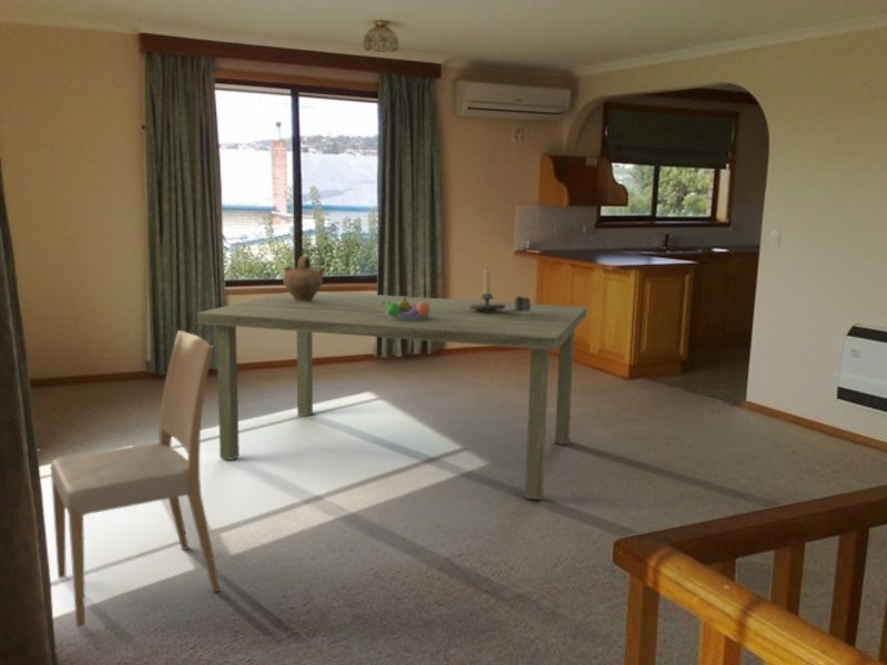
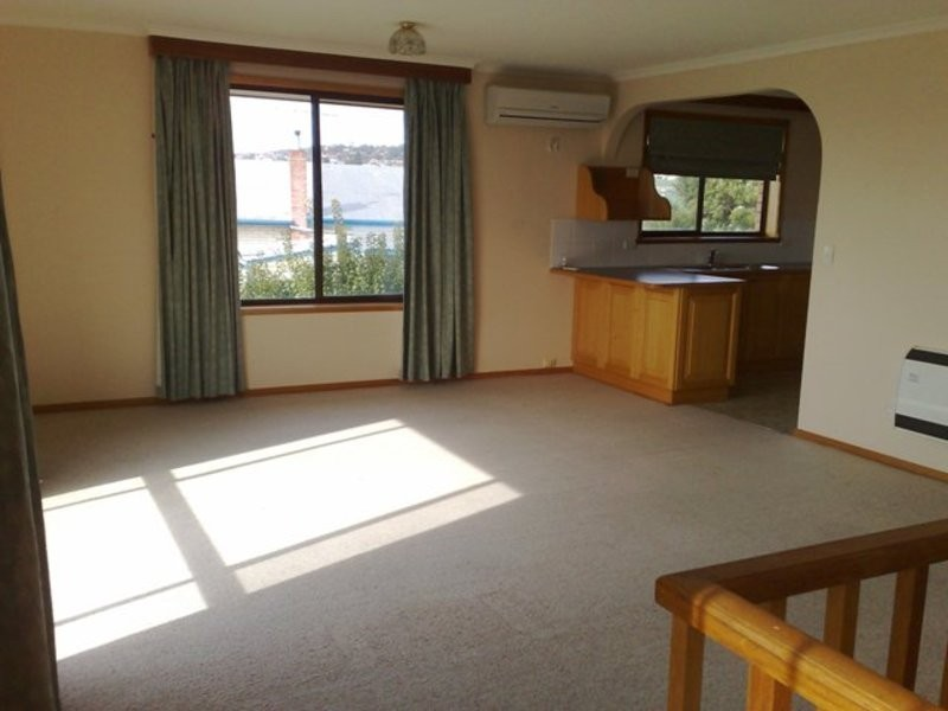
- dining table [196,290,588,501]
- fruit bowl [383,298,431,320]
- jug [282,255,326,301]
- candlestick [469,268,531,313]
- dining chair [49,329,222,628]
